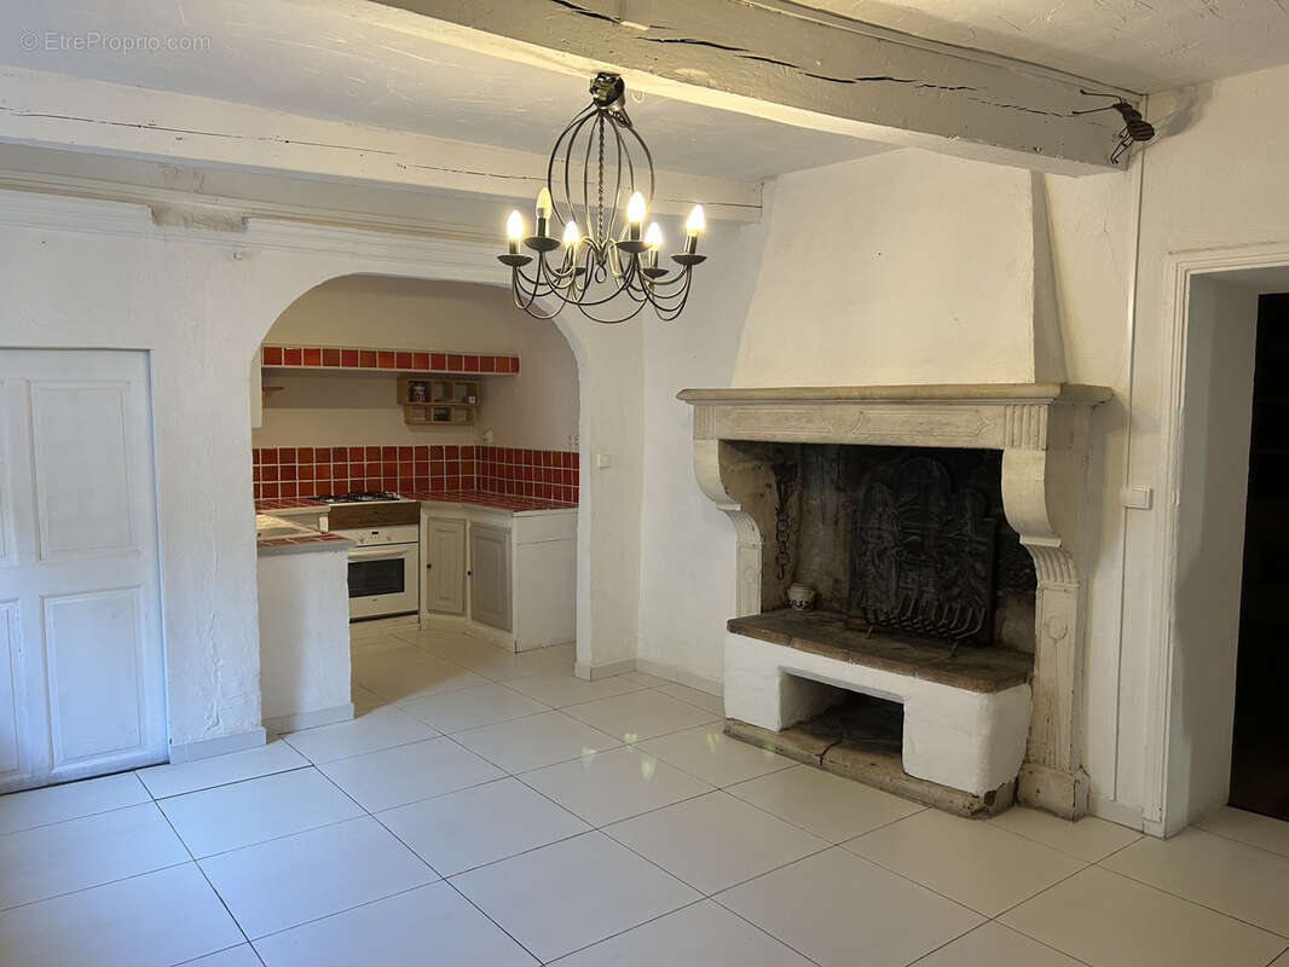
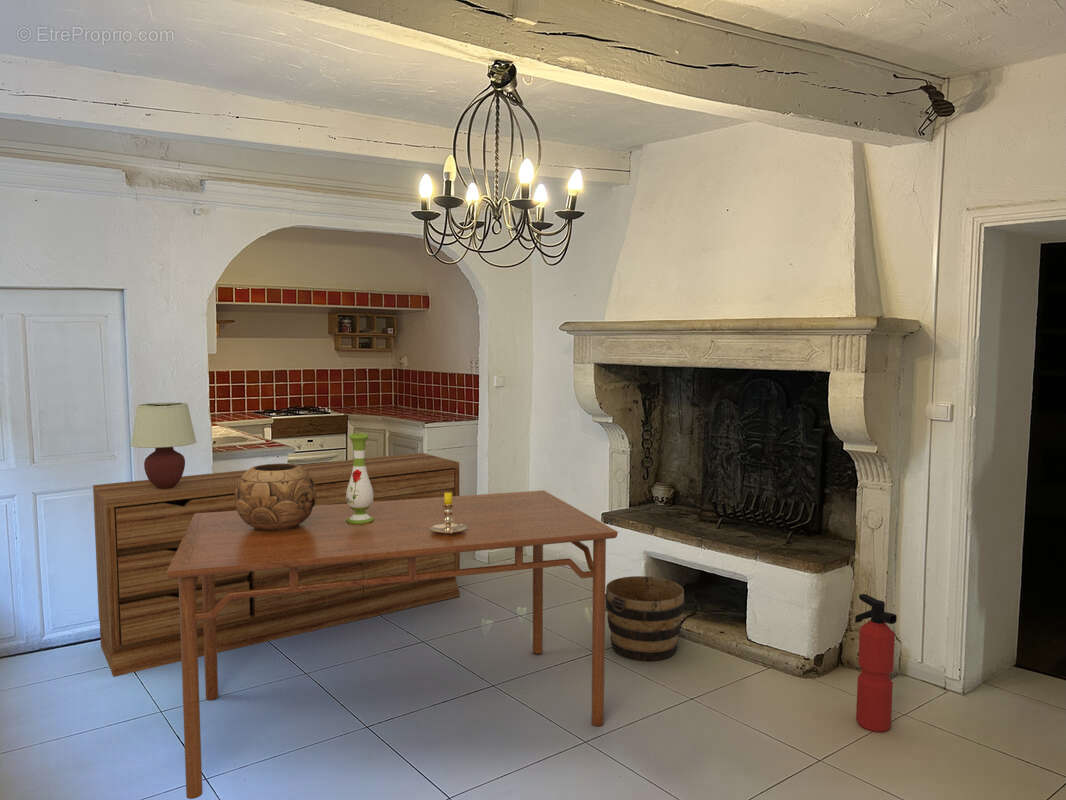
+ sideboard [92,452,461,678]
+ bucket [605,575,686,662]
+ decorative bowl [235,462,317,531]
+ candlestick [429,492,467,535]
+ dining table [167,489,619,800]
+ fire extinguisher [854,593,898,733]
+ table lamp [130,402,198,489]
+ vase [346,432,374,524]
